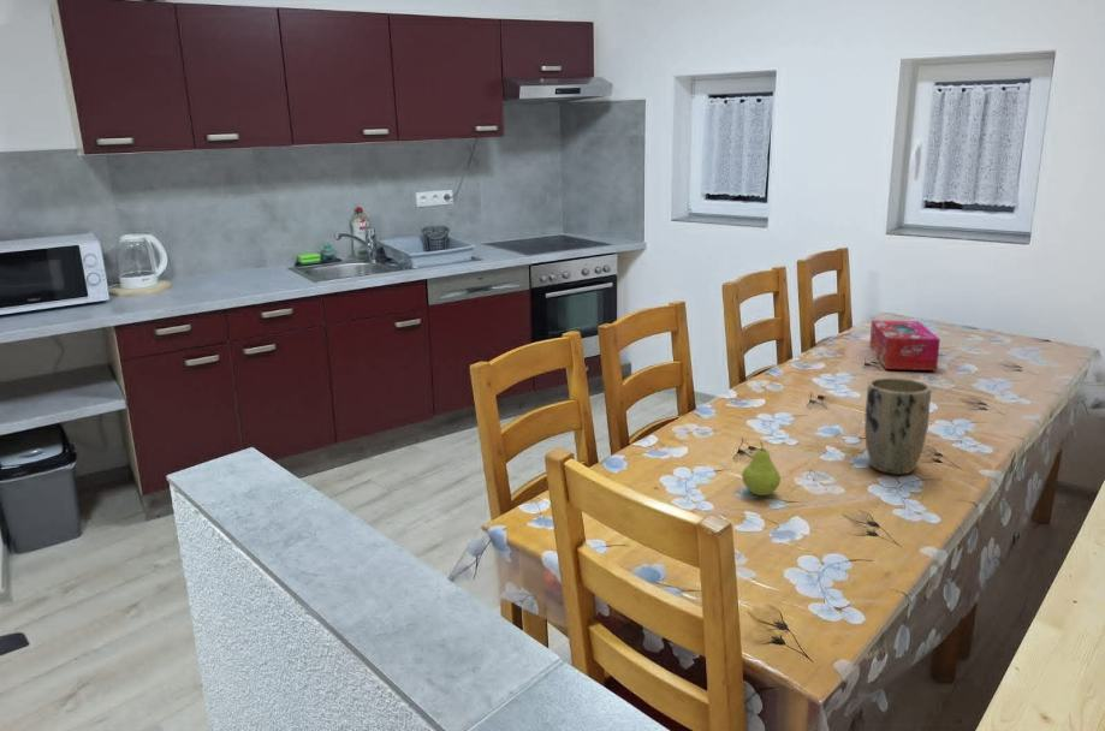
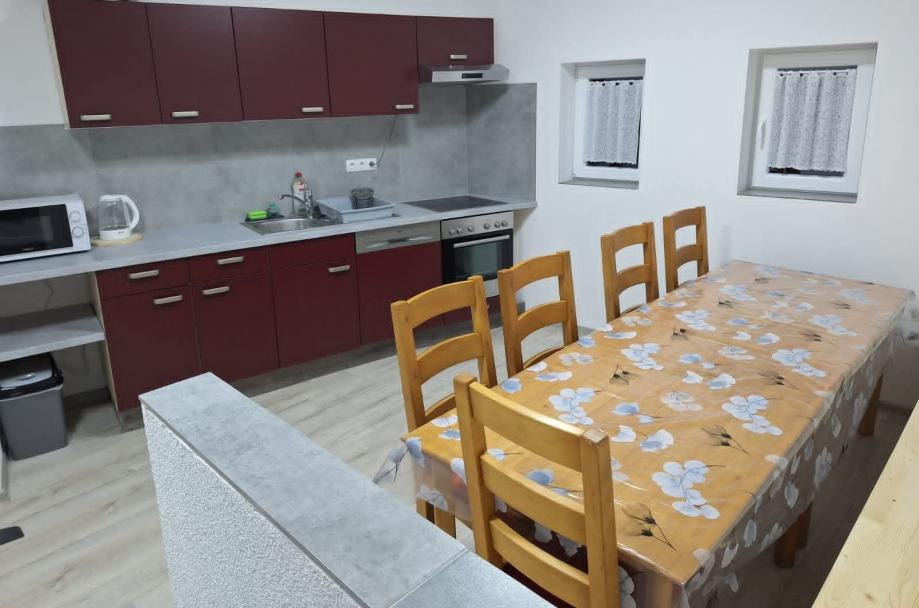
- tissue box [868,319,941,372]
- plant pot [863,376,932,475]
- fruit [741,440,782,497]
